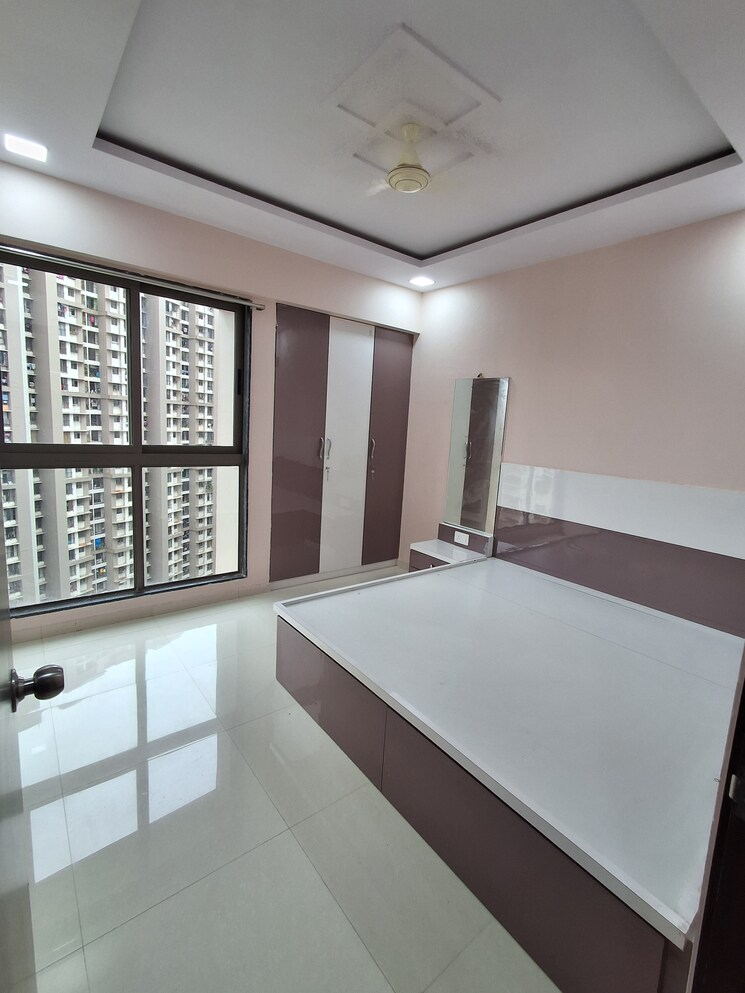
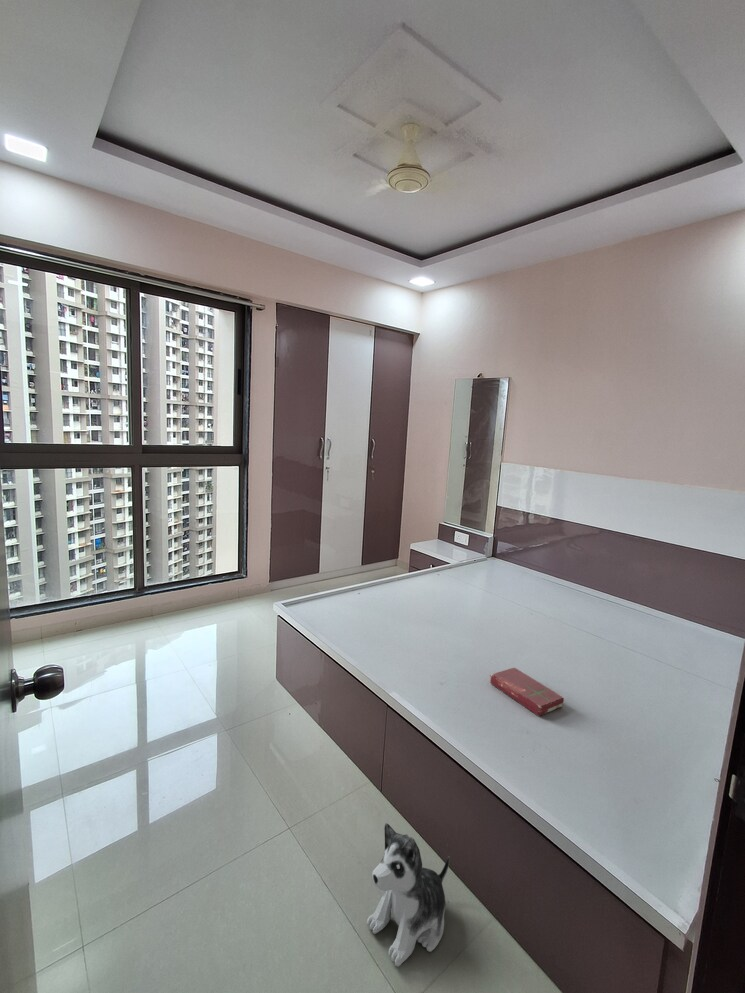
+ book [489,667,565,717]
+ plush toy [366,822,451,967]
